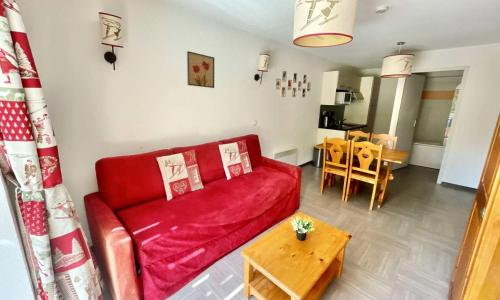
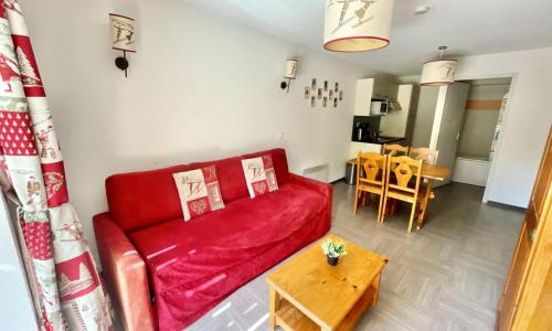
- wall art [186,50,215,89]
